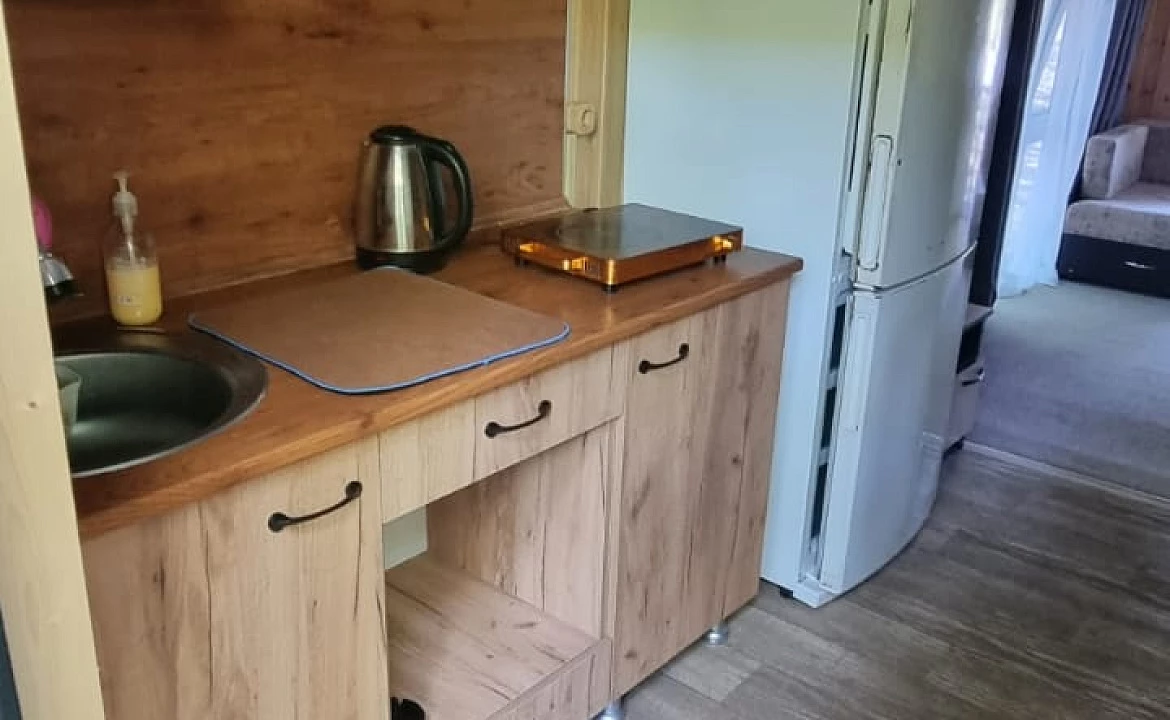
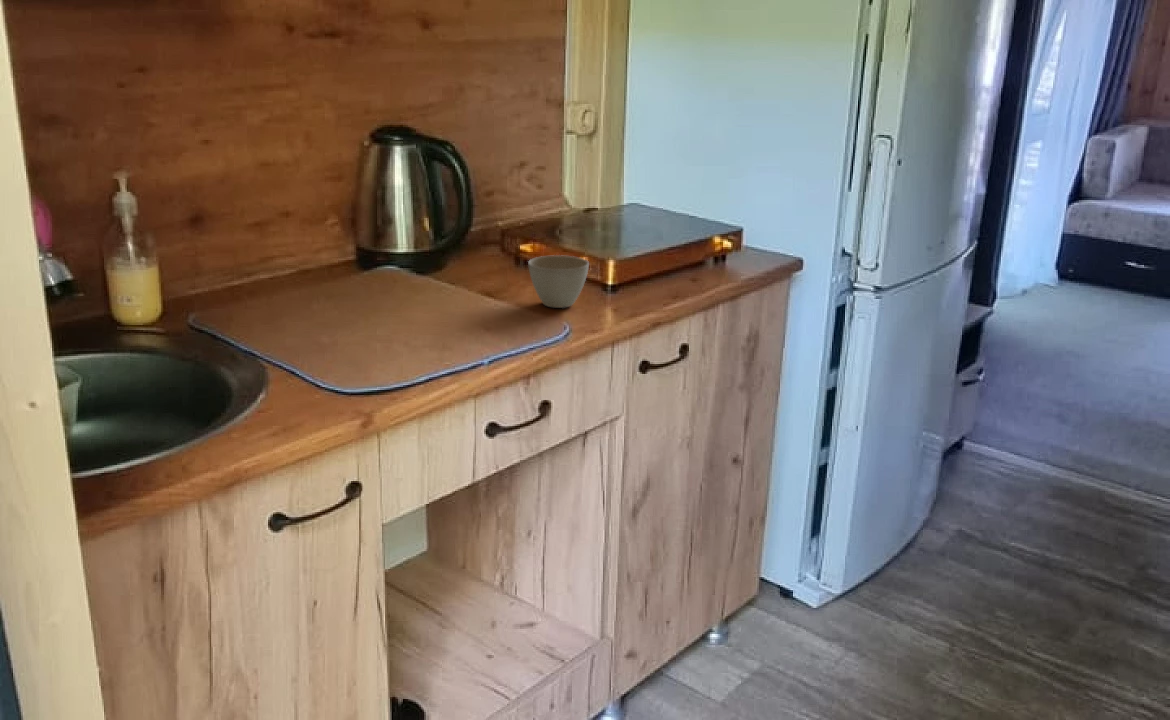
+ flower pot [527,254,590,309]
